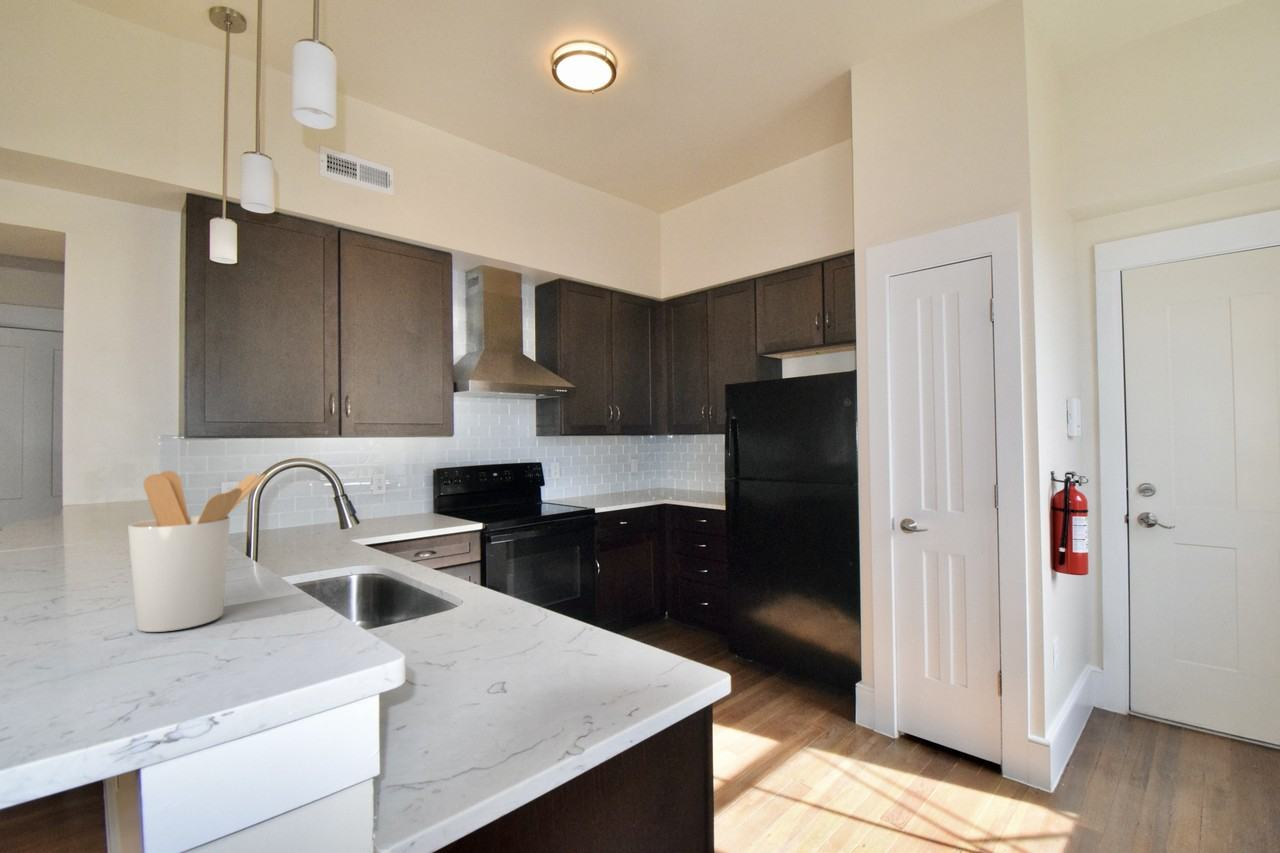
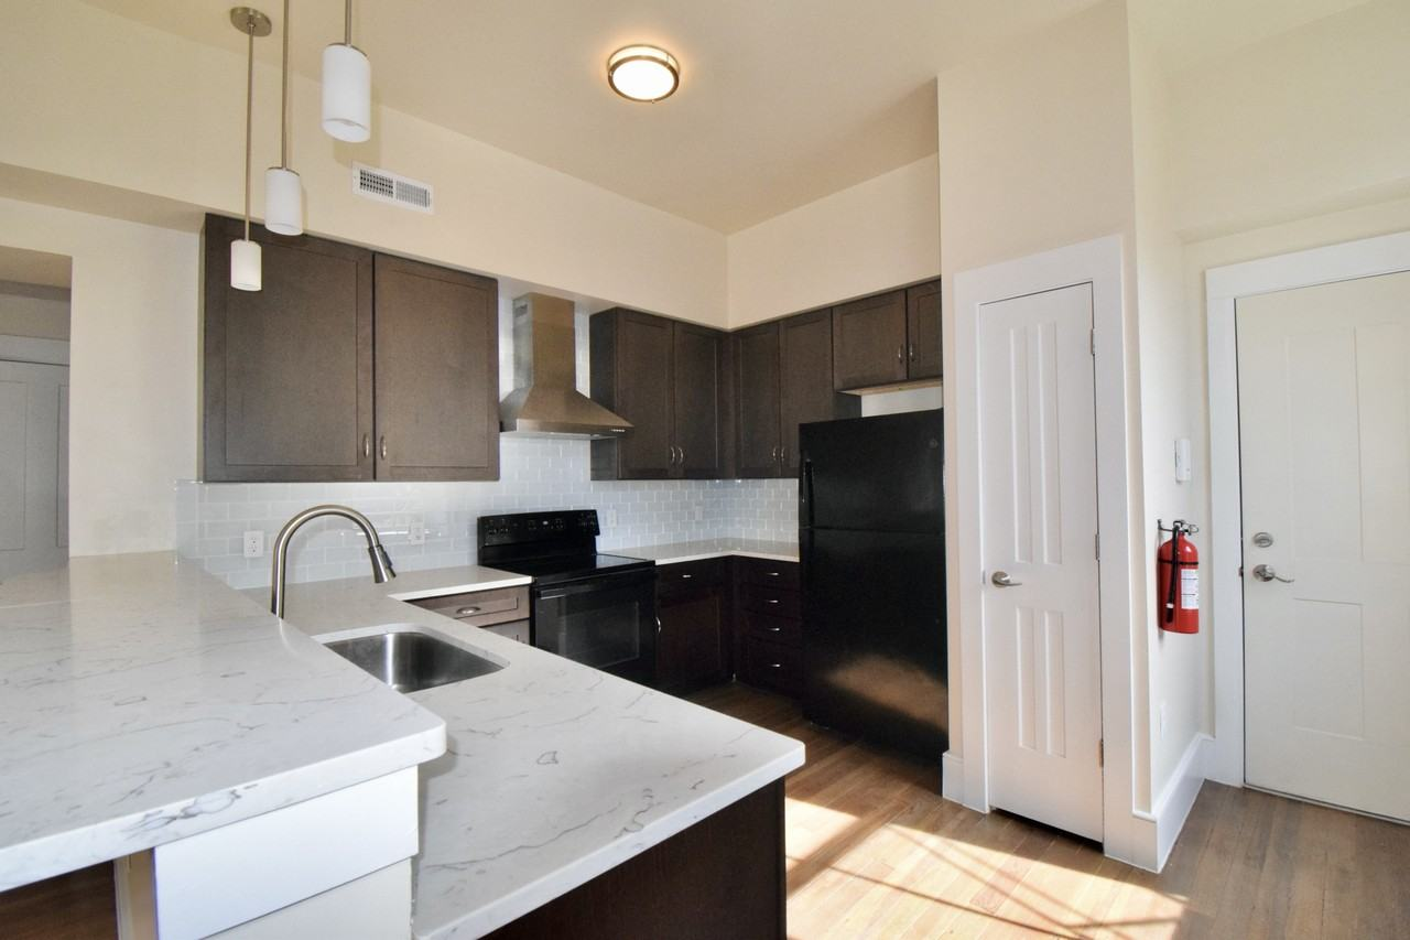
- utensil holder [127,470,269,633]
